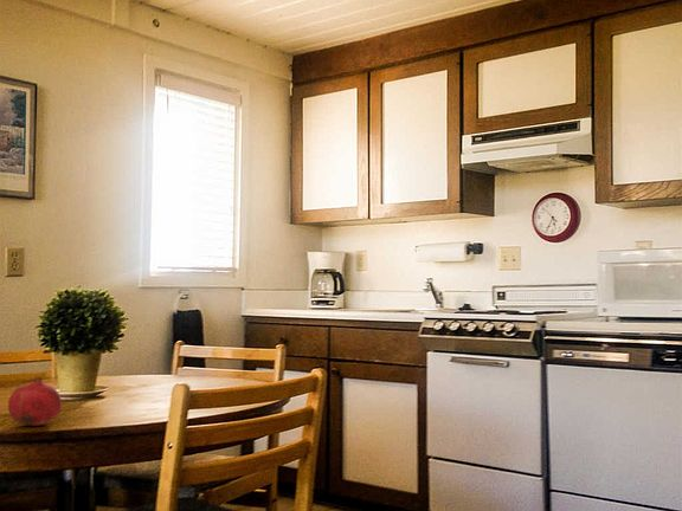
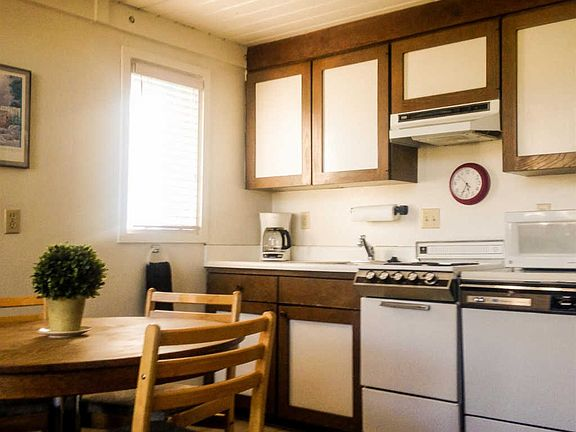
- fruit [7,375,63,427]
